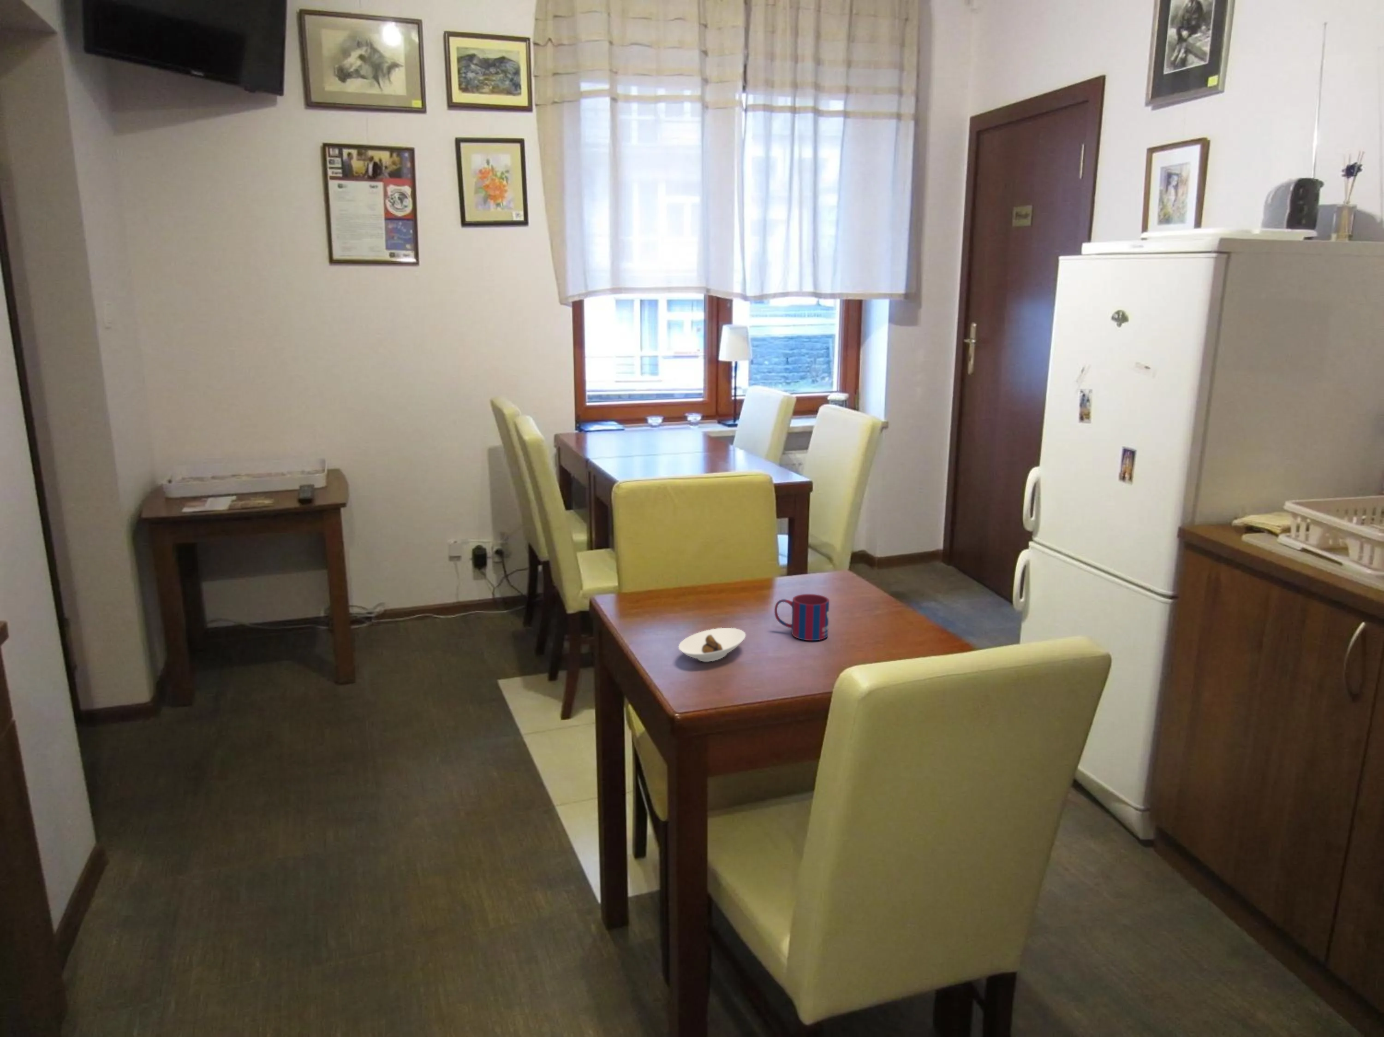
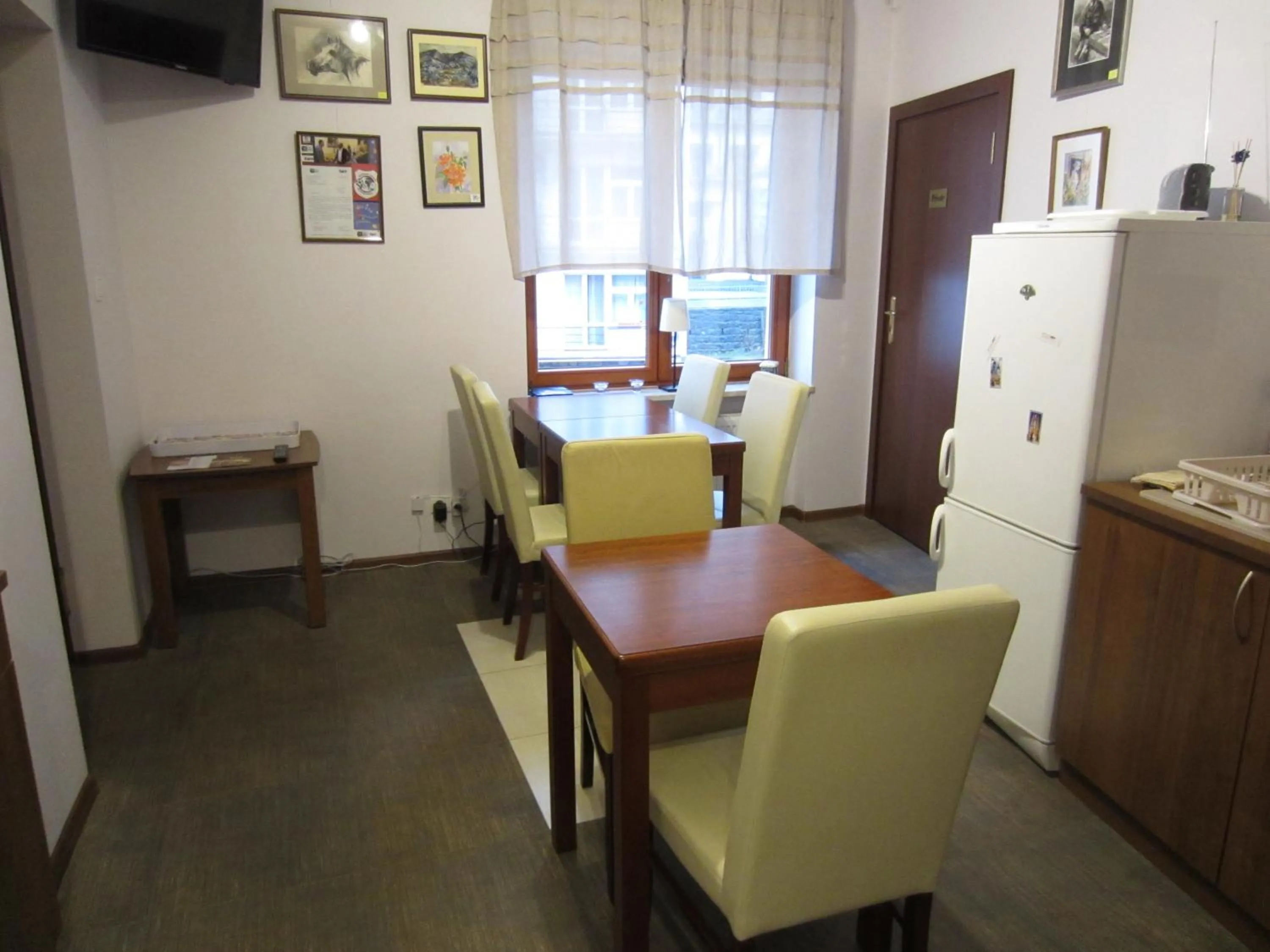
- mug [774,594,830,642]
- saucer [678,627,746,662]
